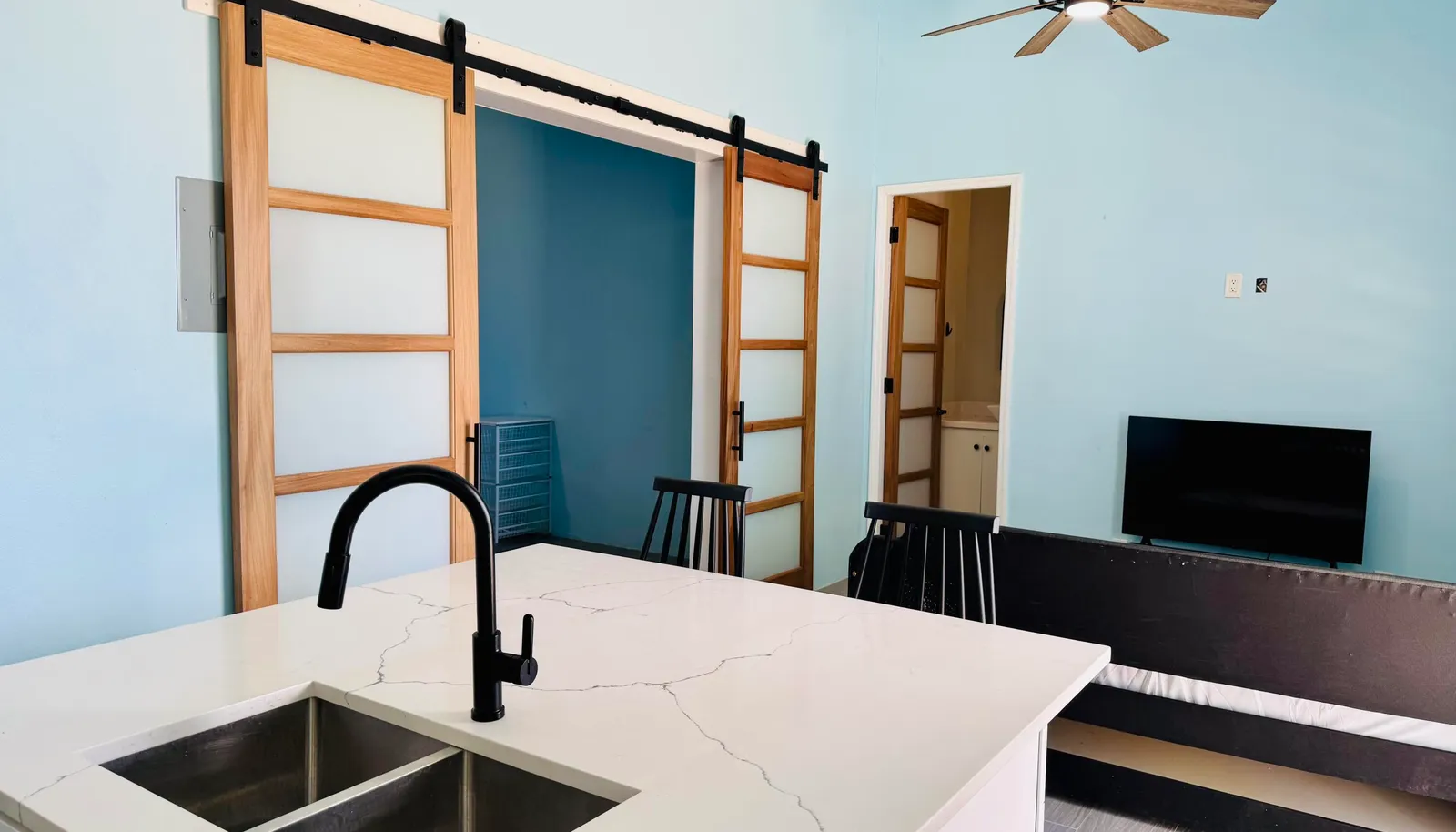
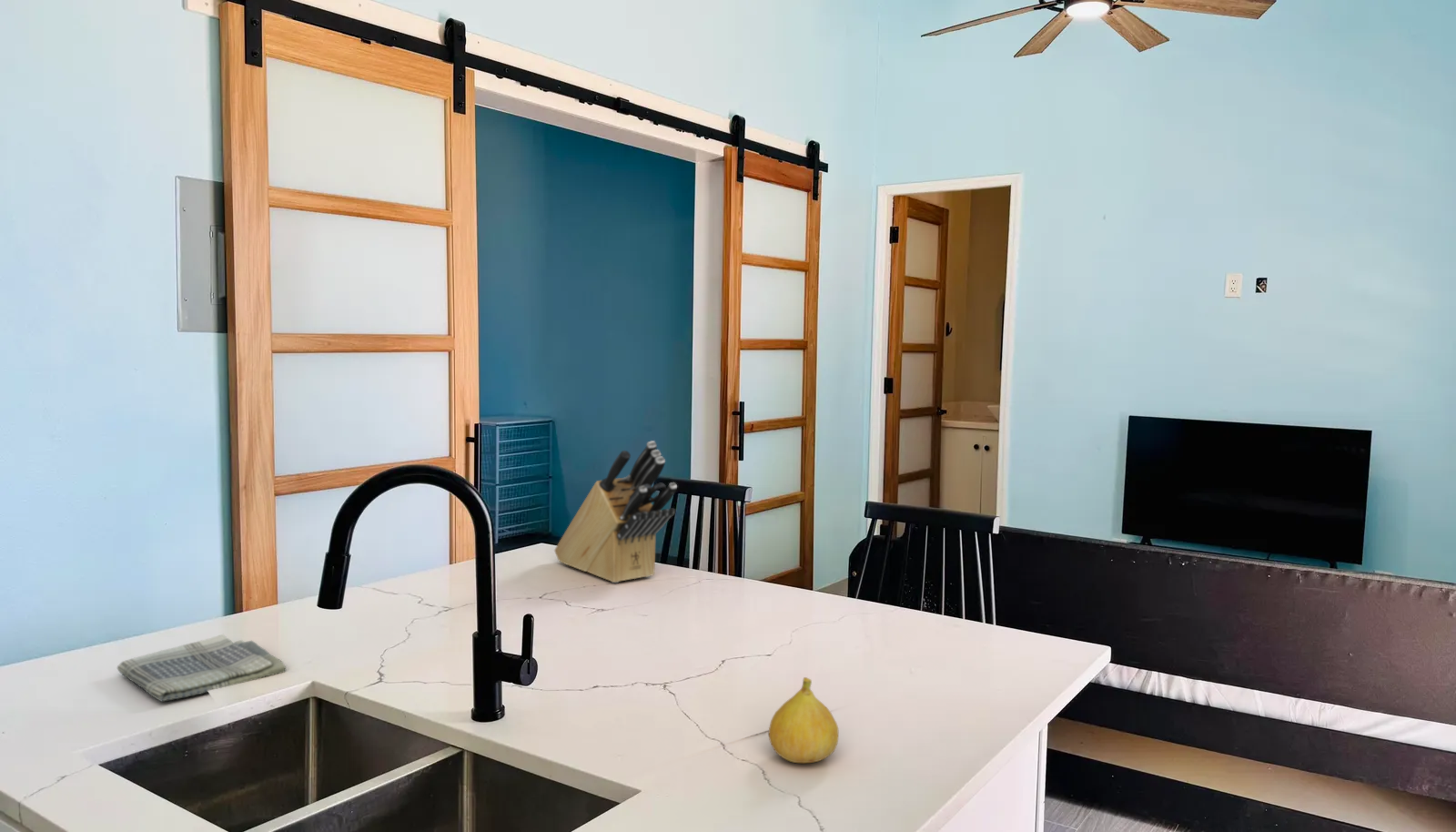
+ knife block [553,440,678,583]
+ fruit [768,676,839,764]
+ dish towel [116,634,287,702]
